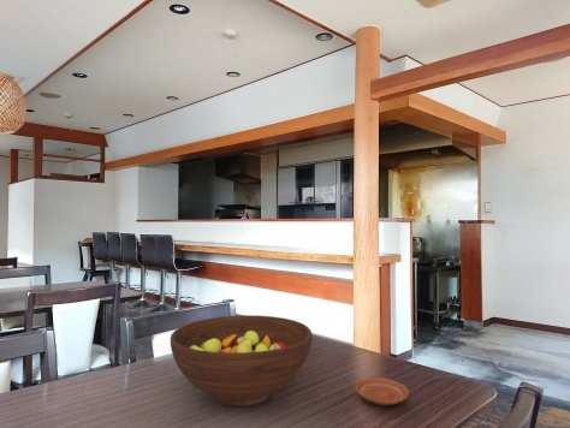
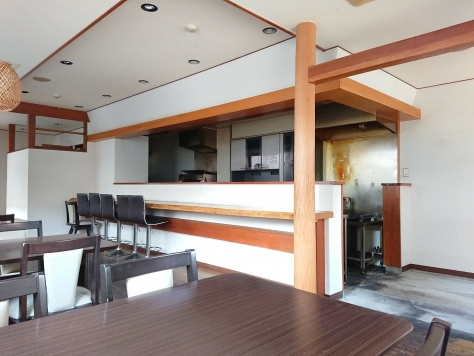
- plate [354,376,410,406]
- fruit bowl [170,314,313,408]
